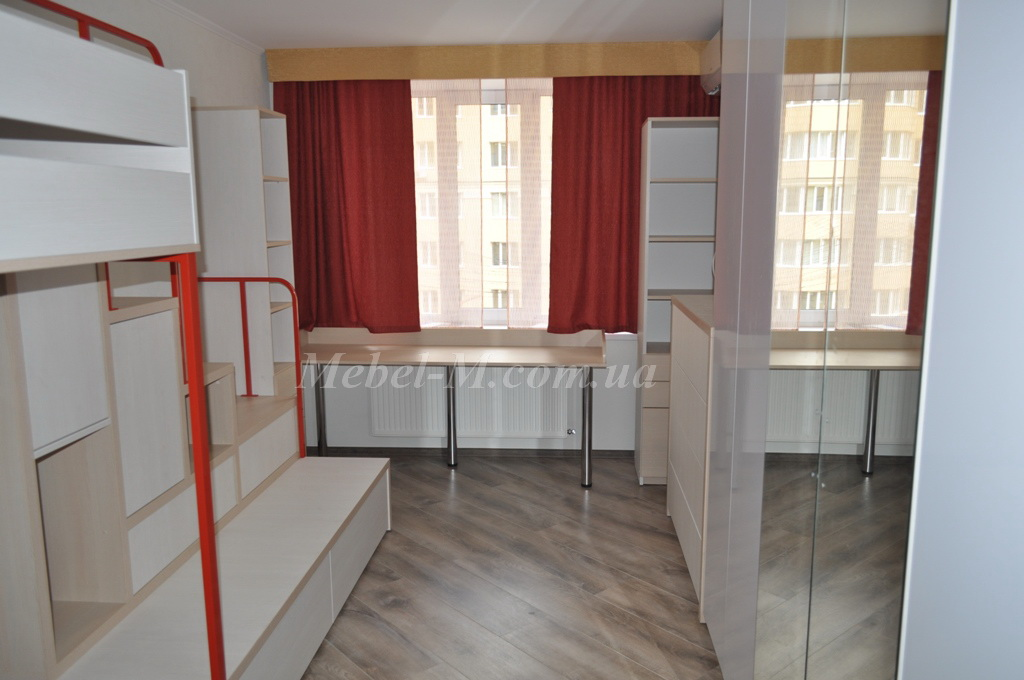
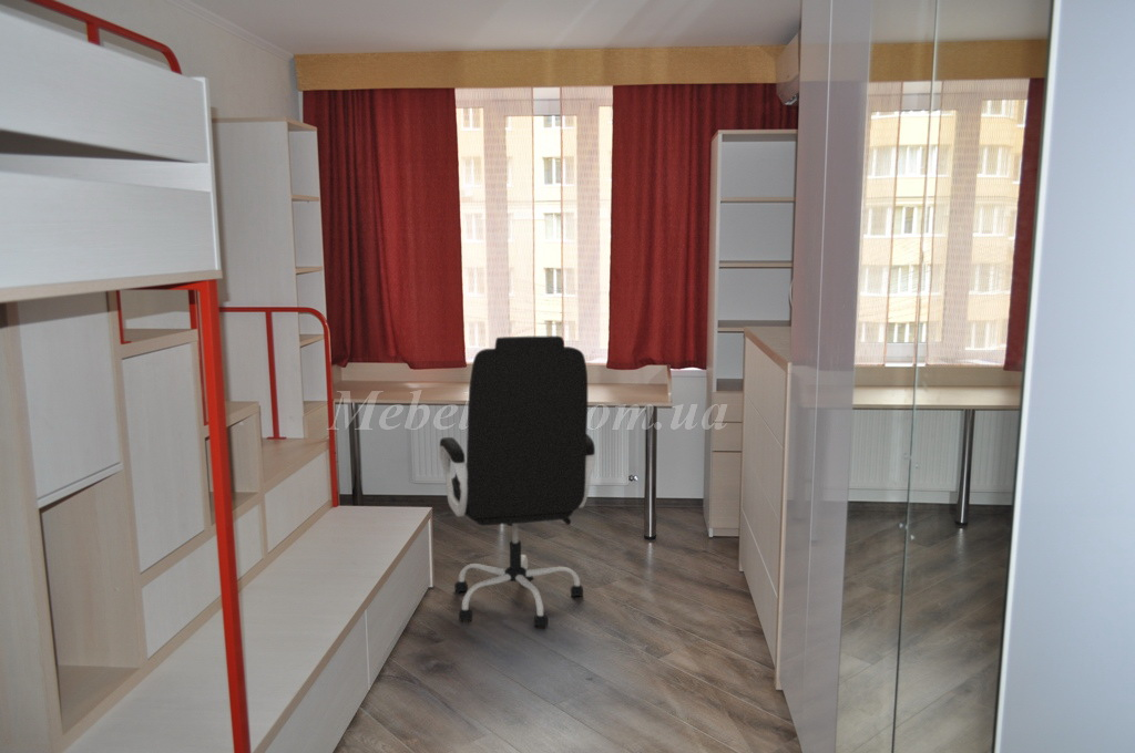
+ office chair [438,334,596,629]
